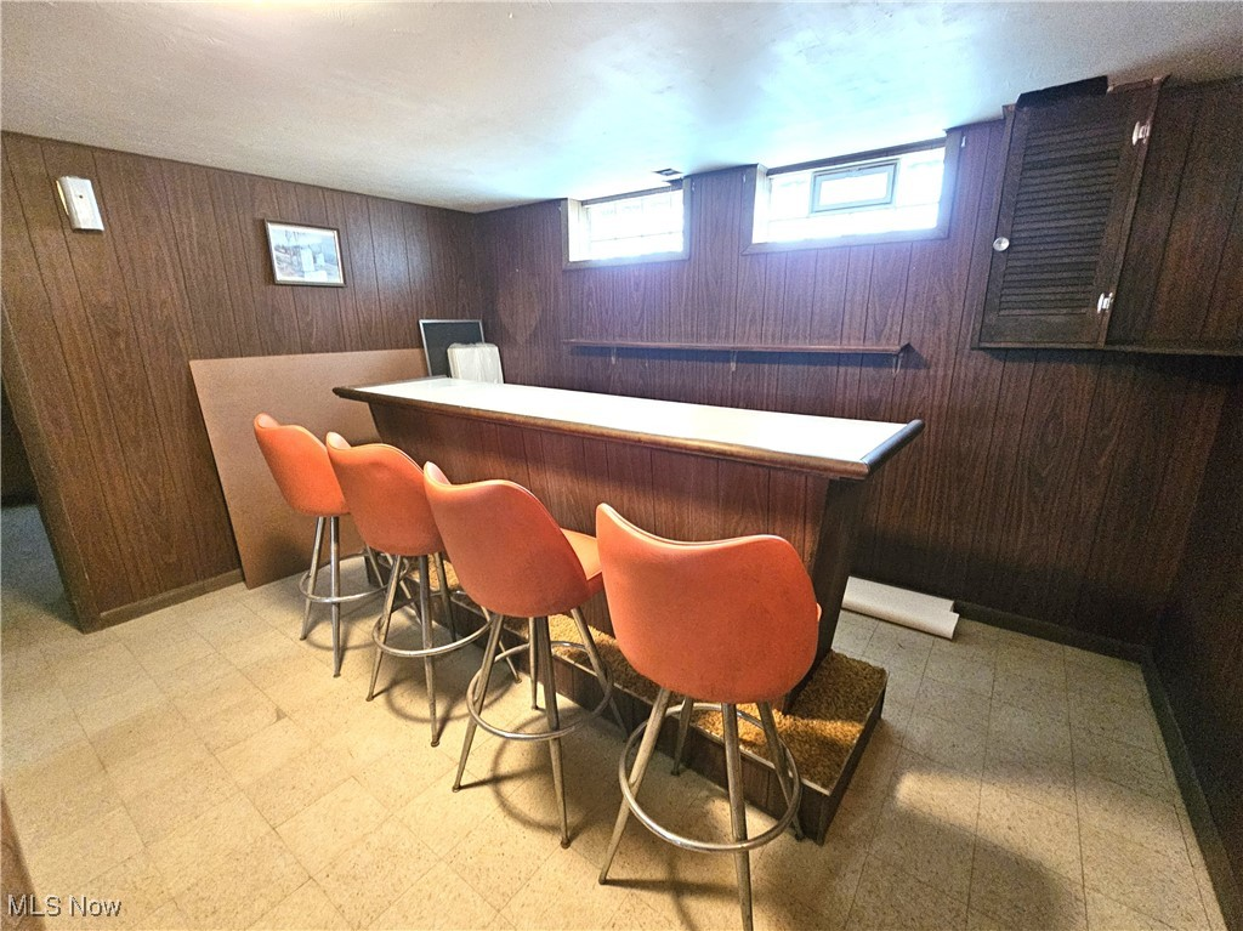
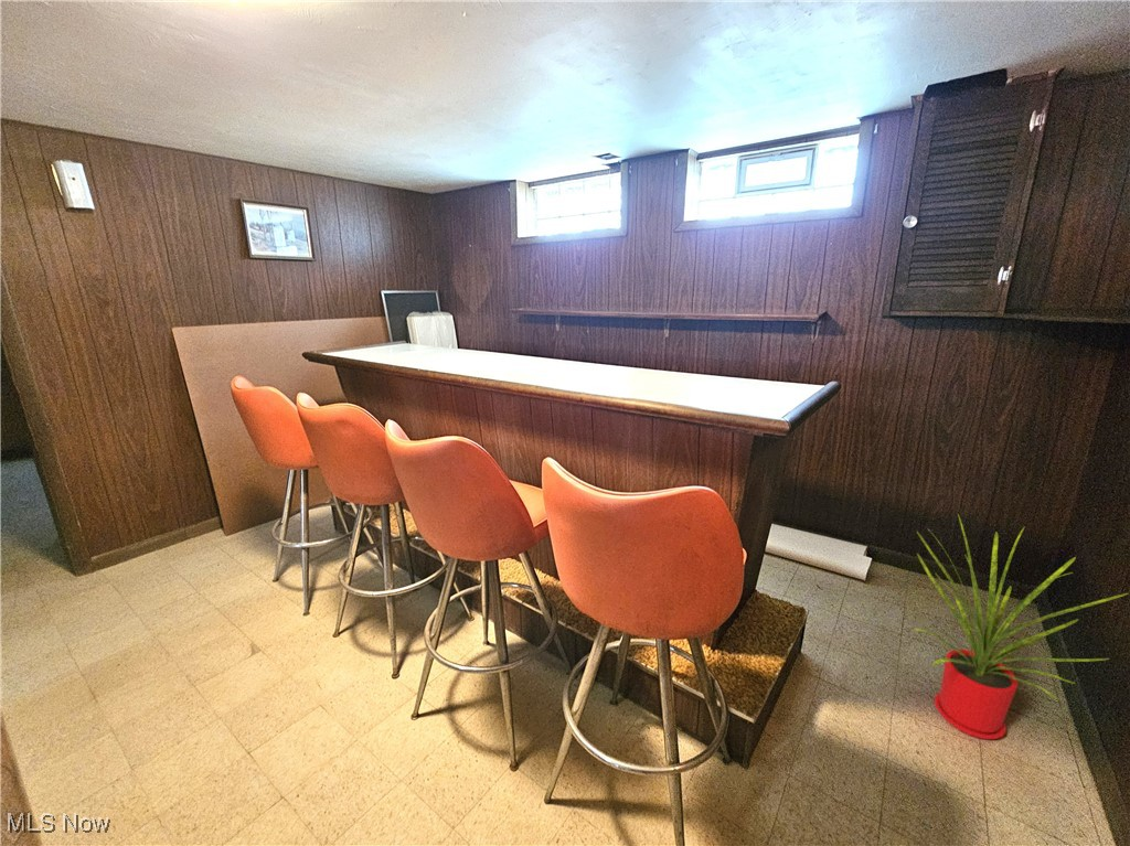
+ house plant [910,514,1129,740]
